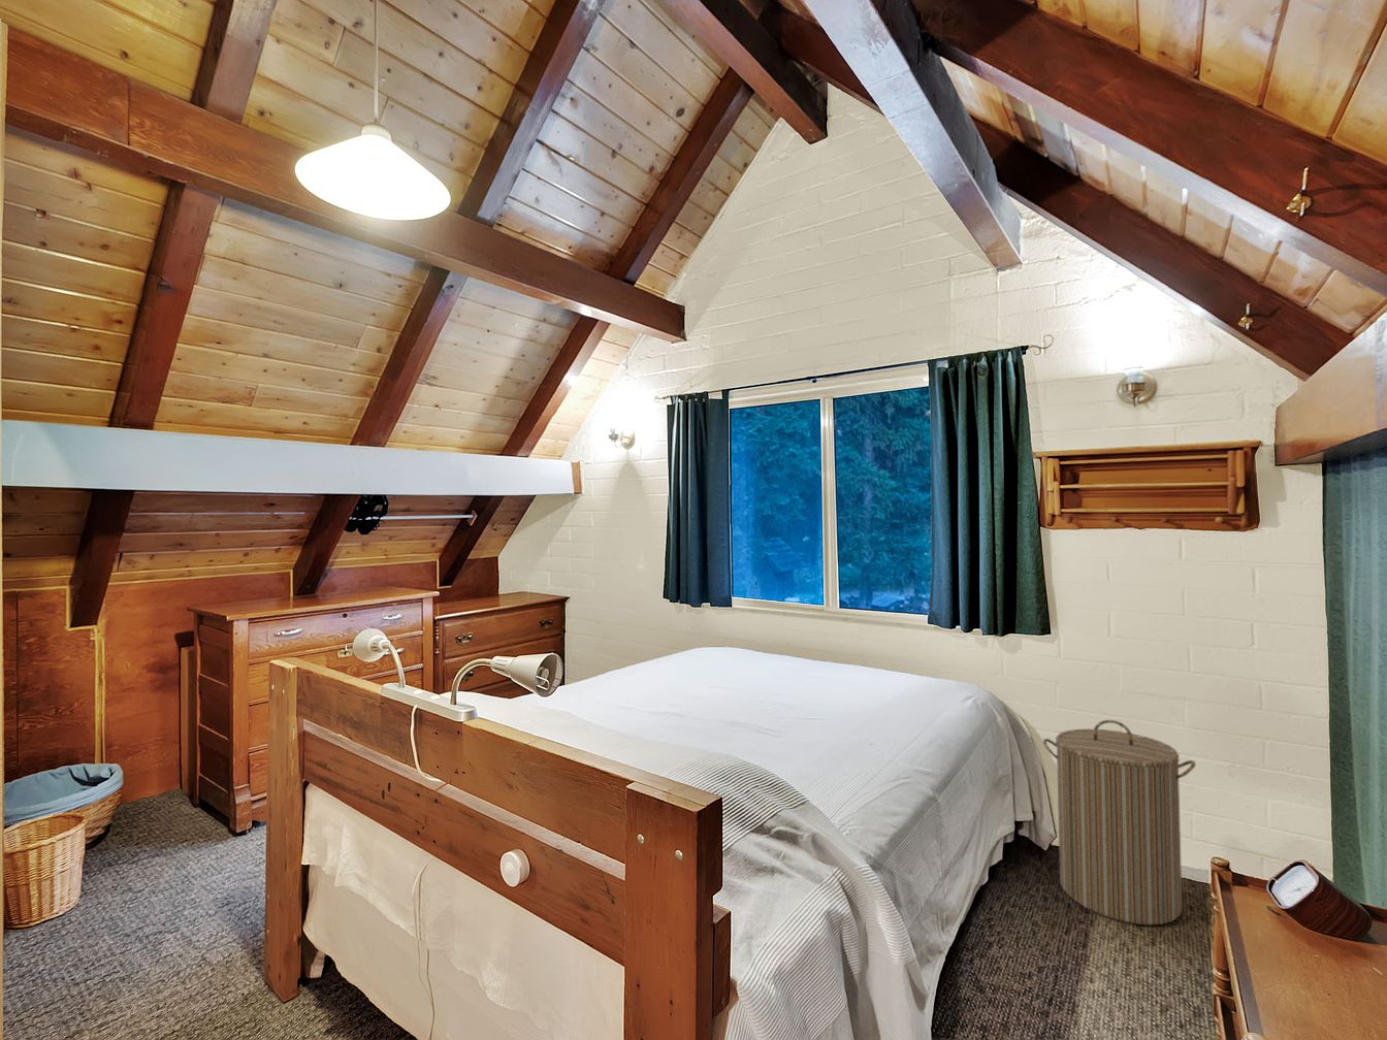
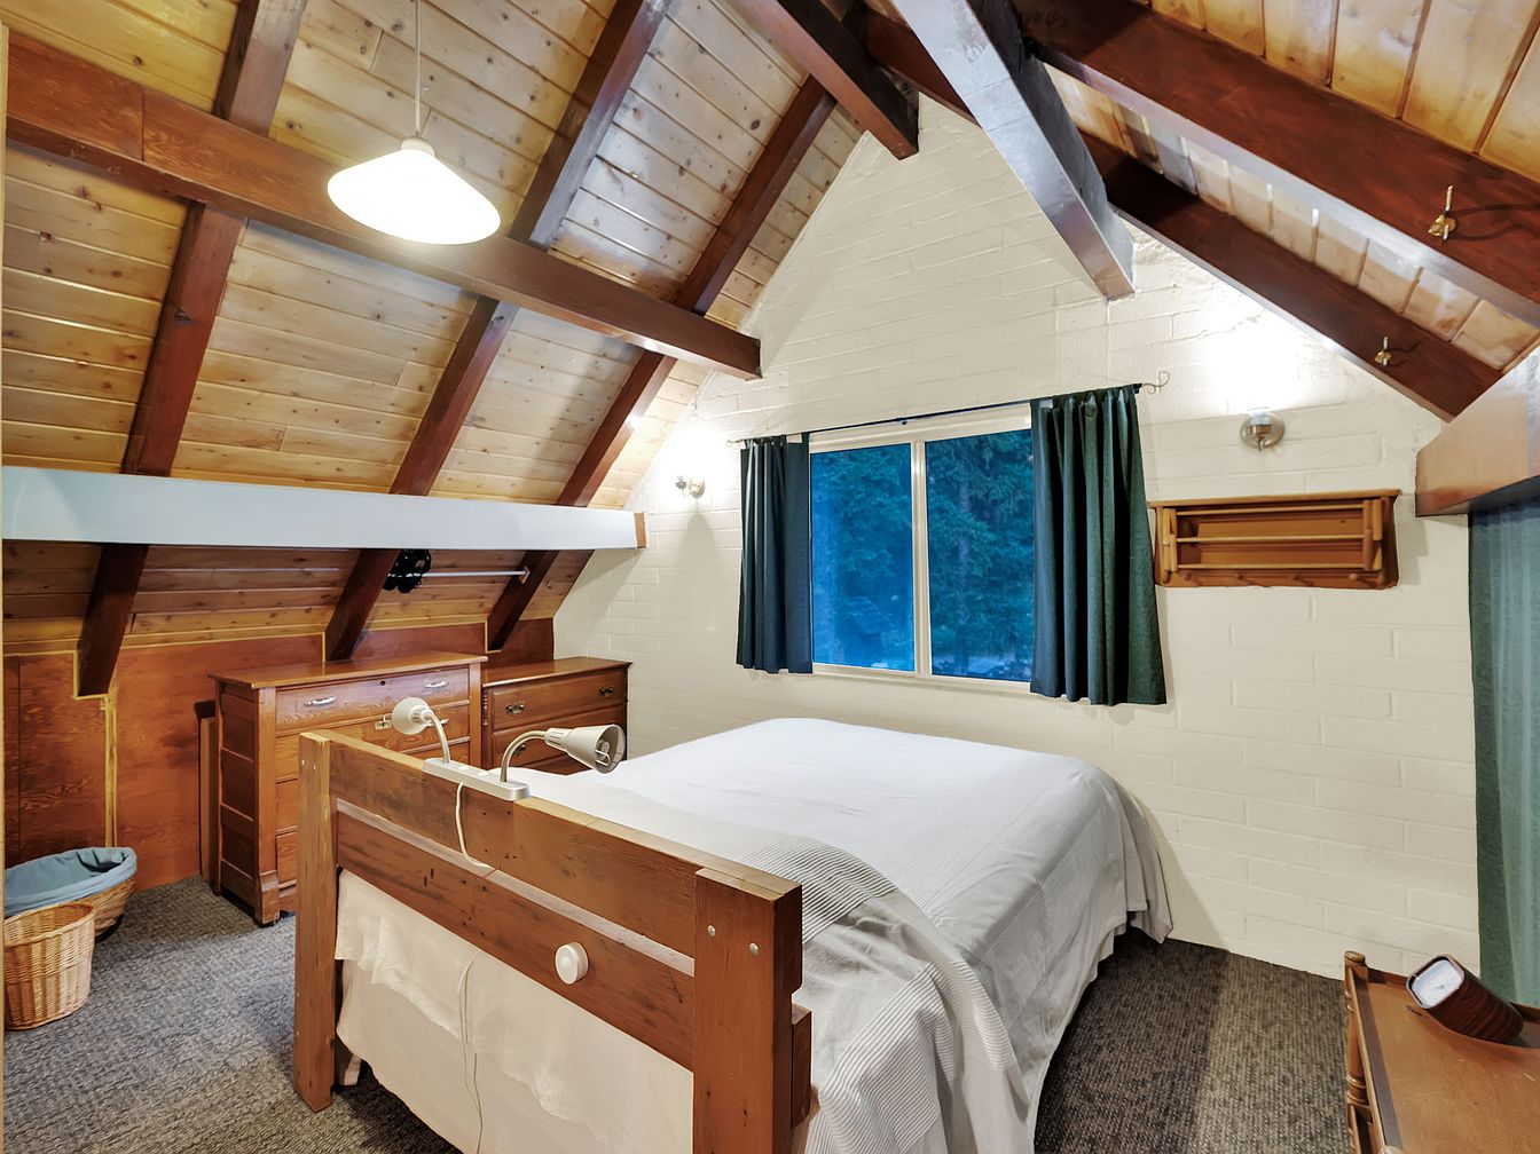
- laundry hamper [1042,719,1197,926]
